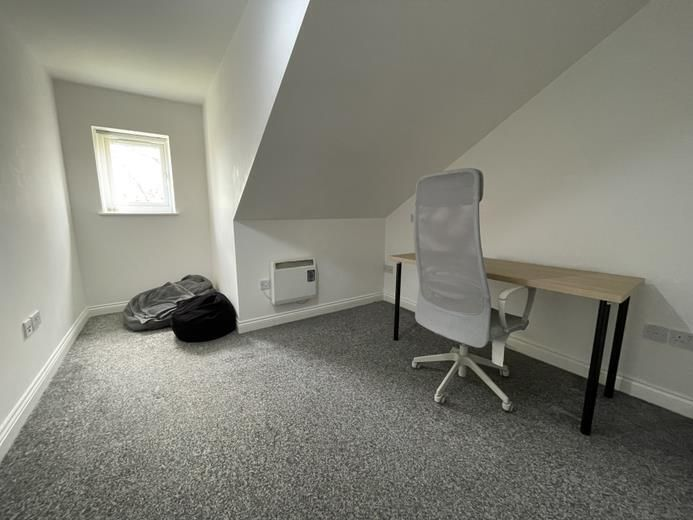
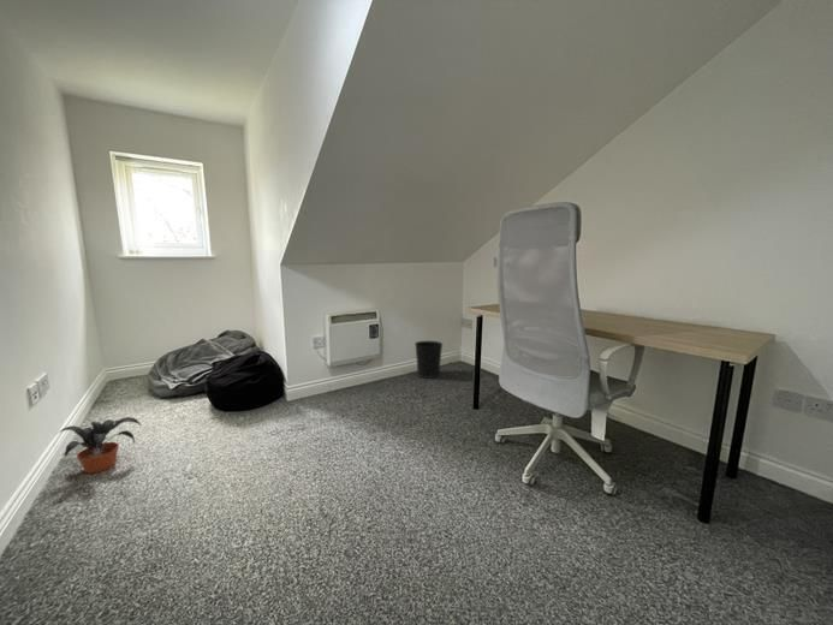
+ wastebasket [413,340,444,380]
+ potted plant [56,416,142,475]
